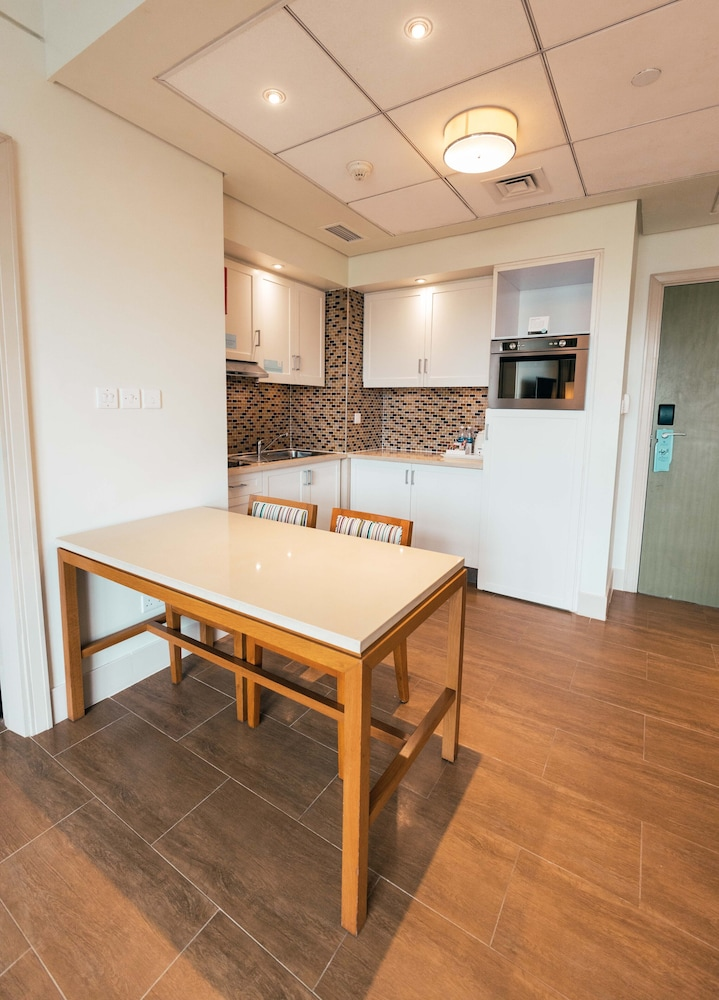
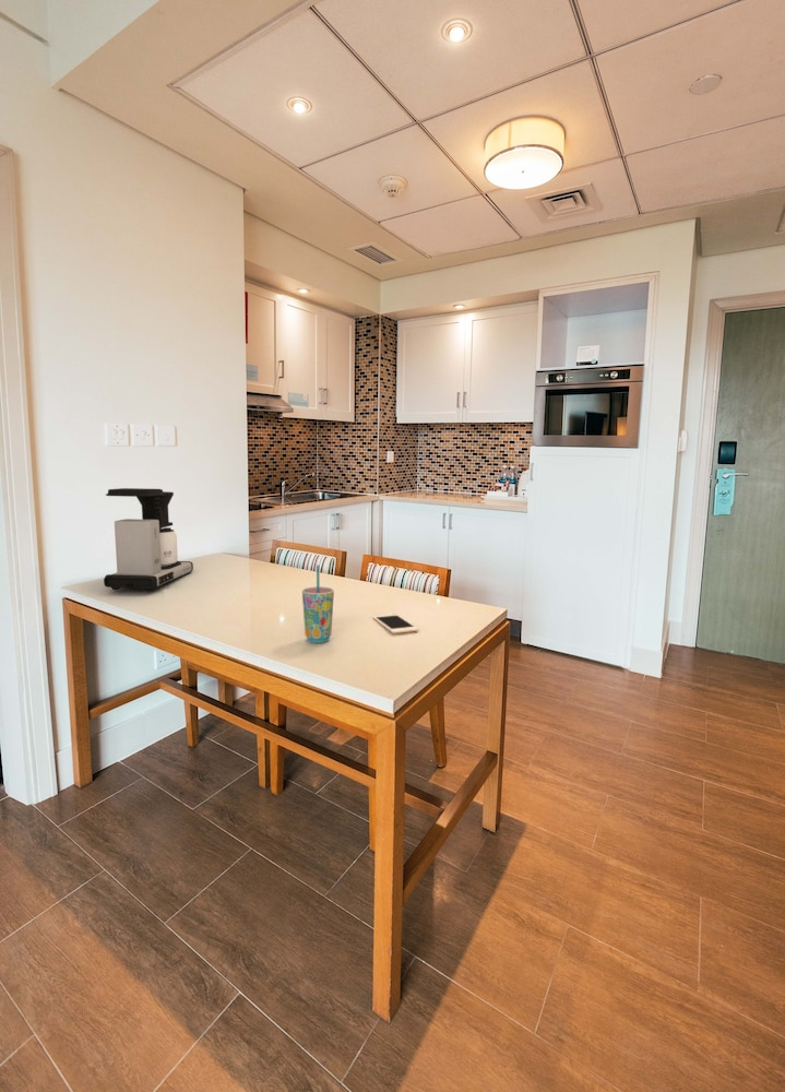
+ coffee maker [103,487,194,592]
+ cell phone [371,613,419,634]
+ cup [301,565,335,644]
